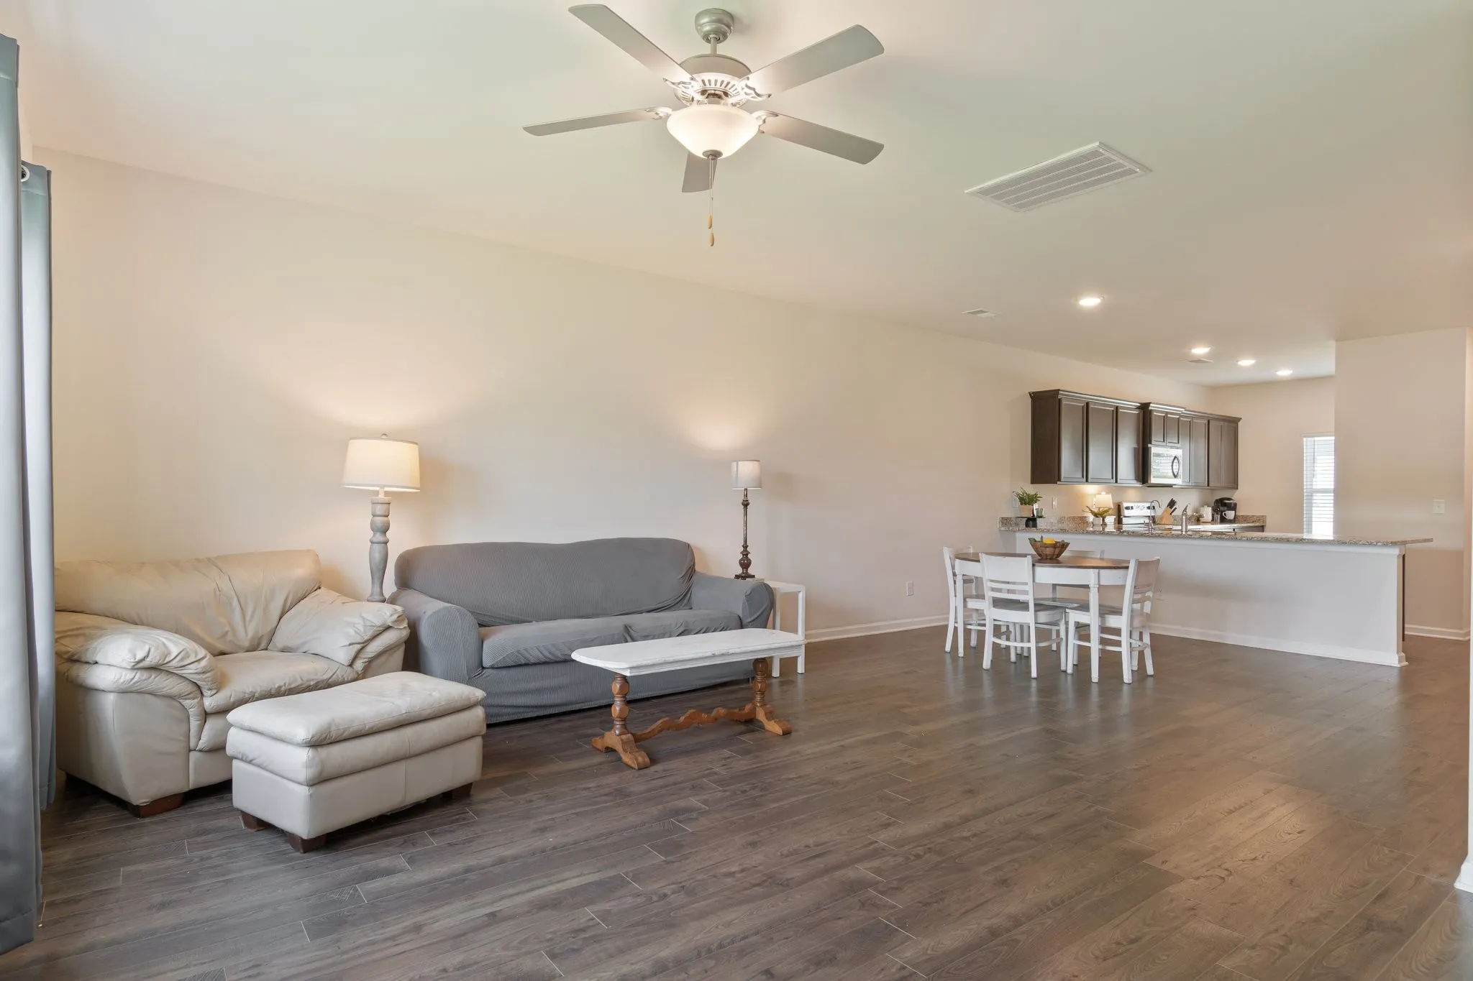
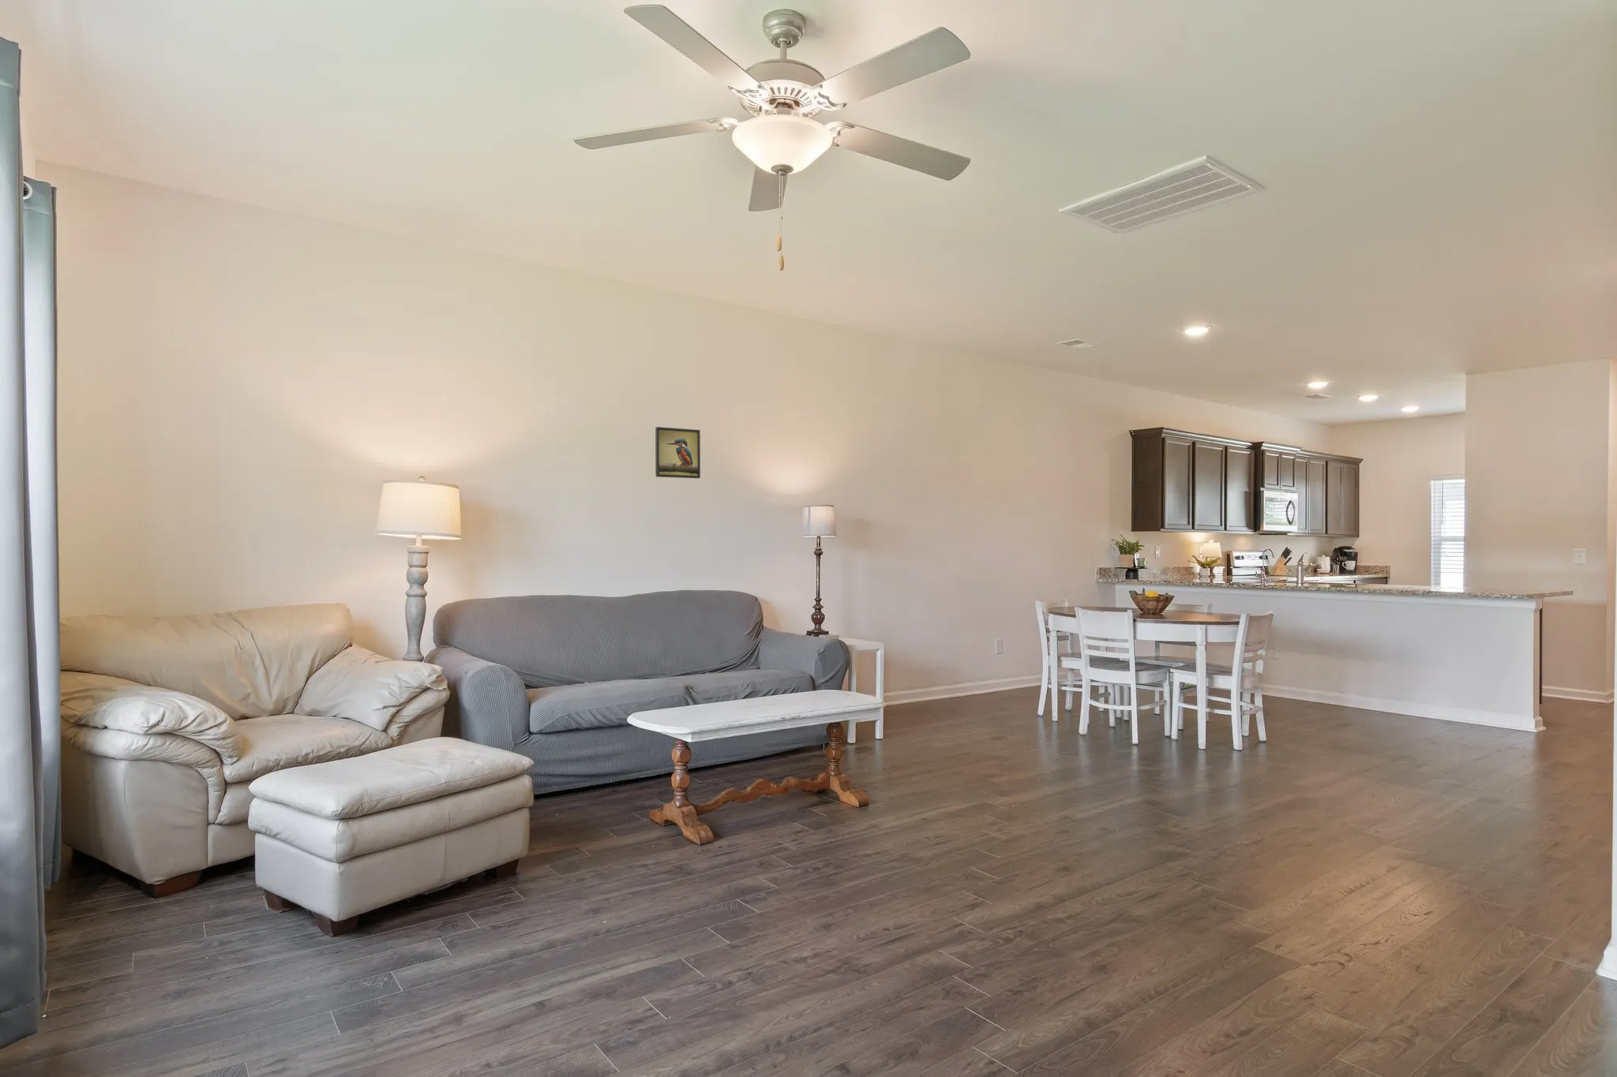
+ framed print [654,426,701,478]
